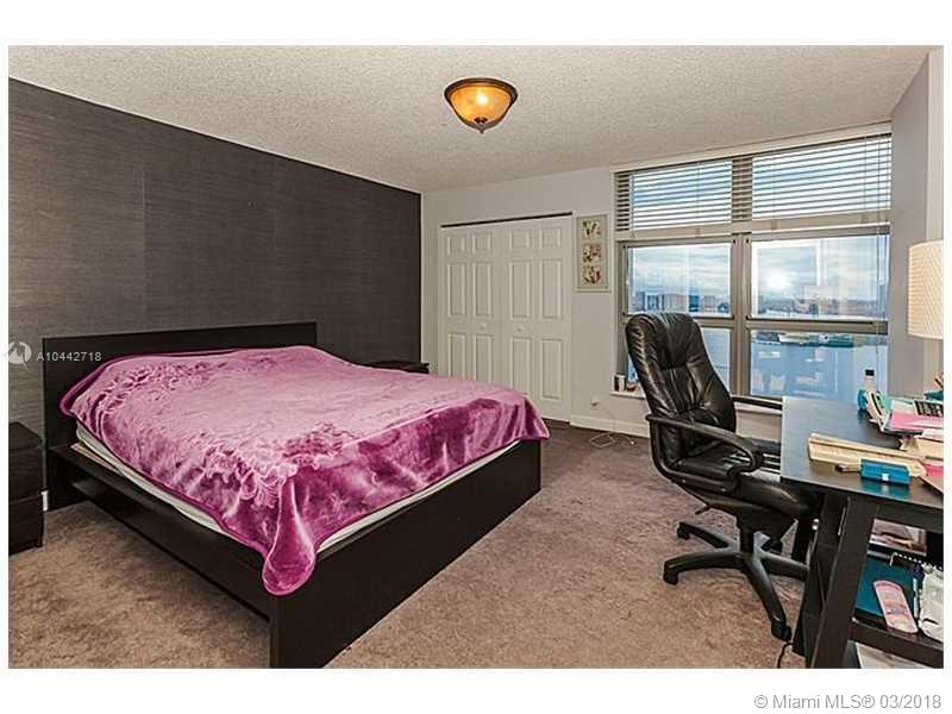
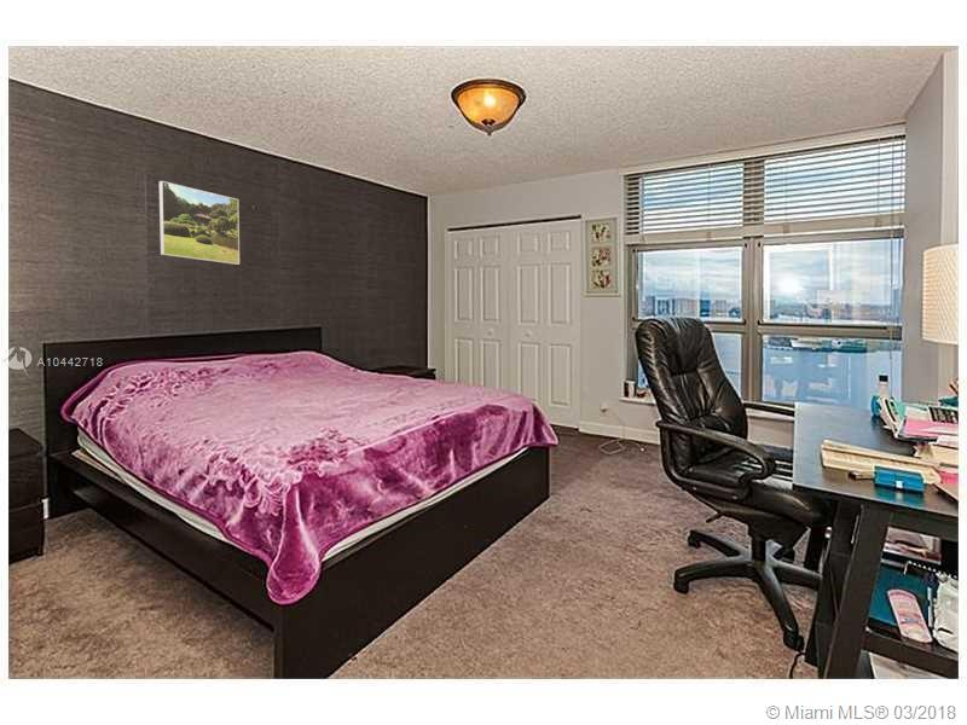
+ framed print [158,180,241,266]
